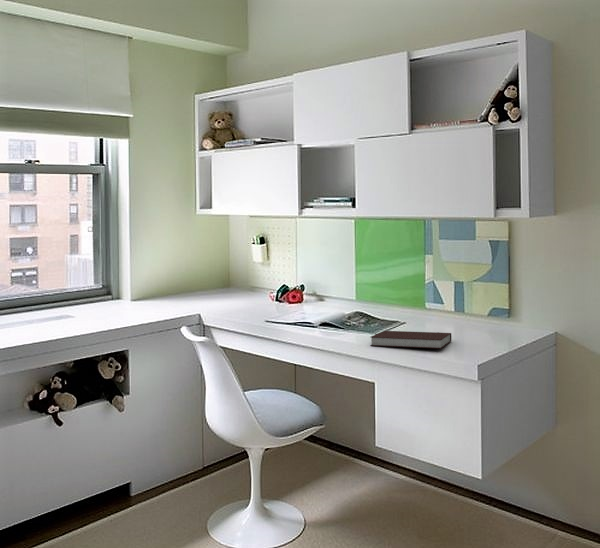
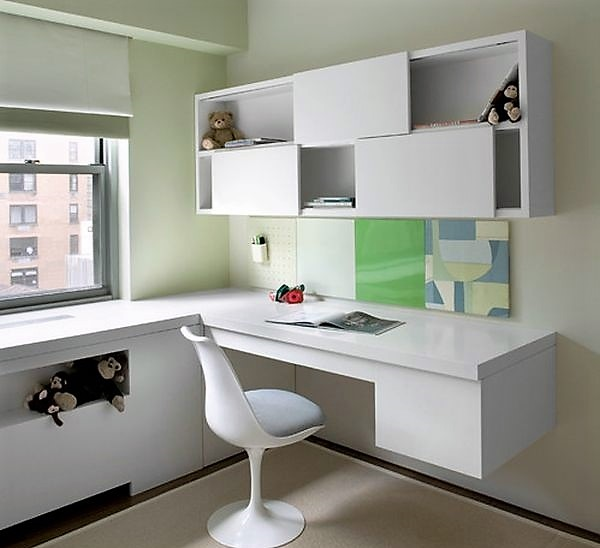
- notebook [369,330,452,350]
